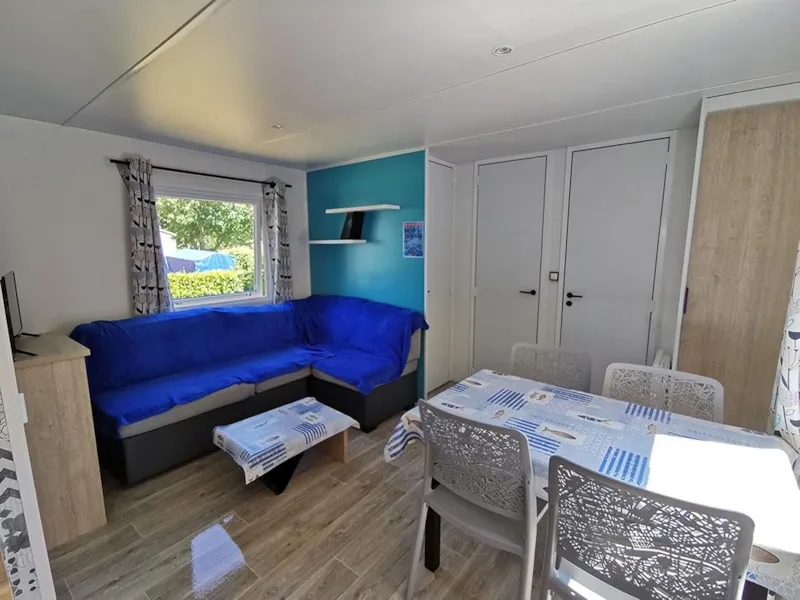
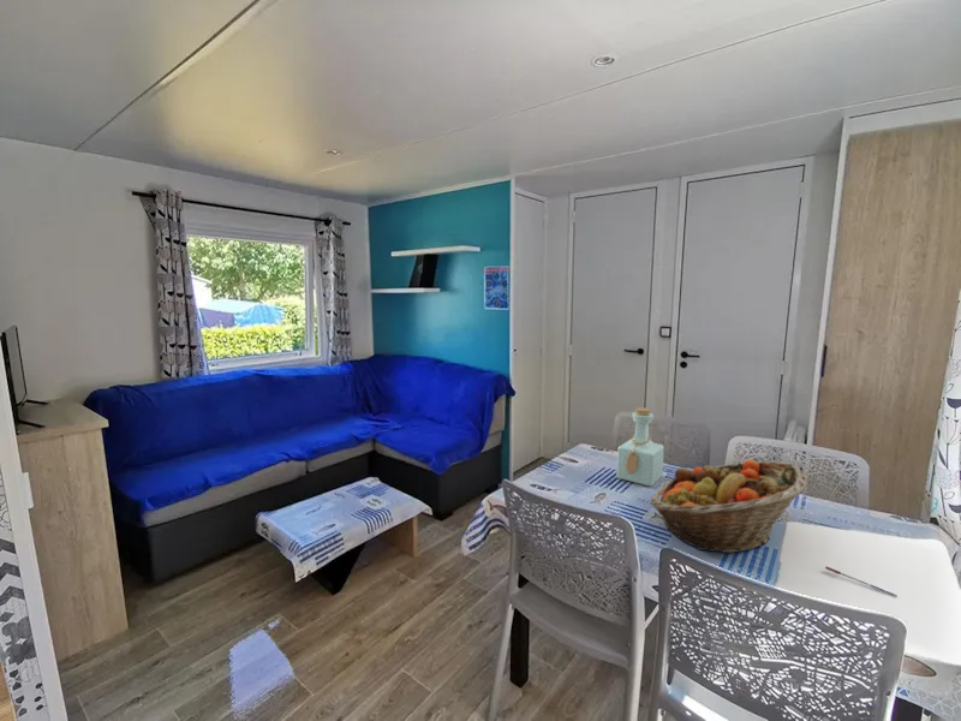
+ bottle [615,406,665,488]
+ pen [824,566,899,597]
+ fruit basket [650,459,808,554]
